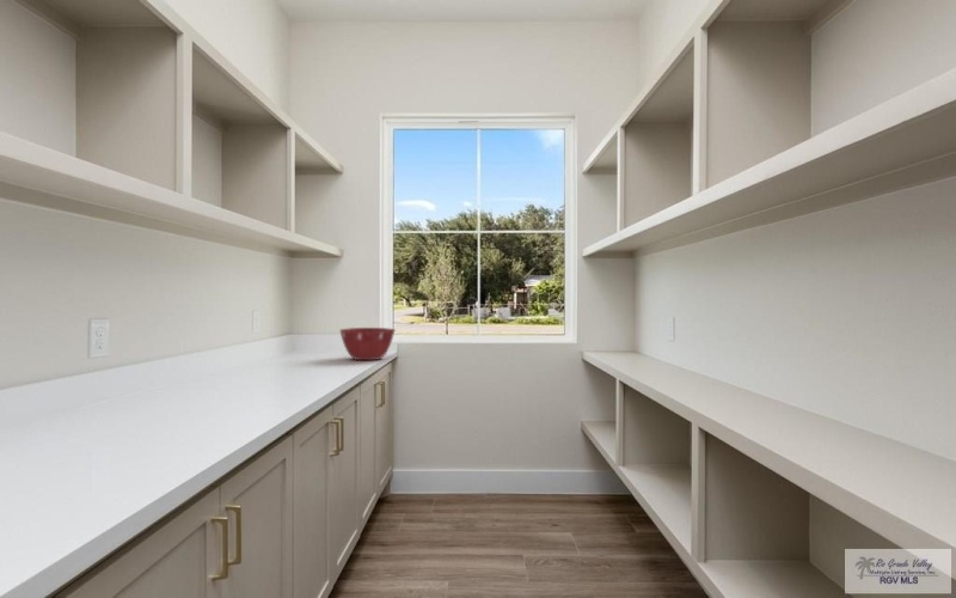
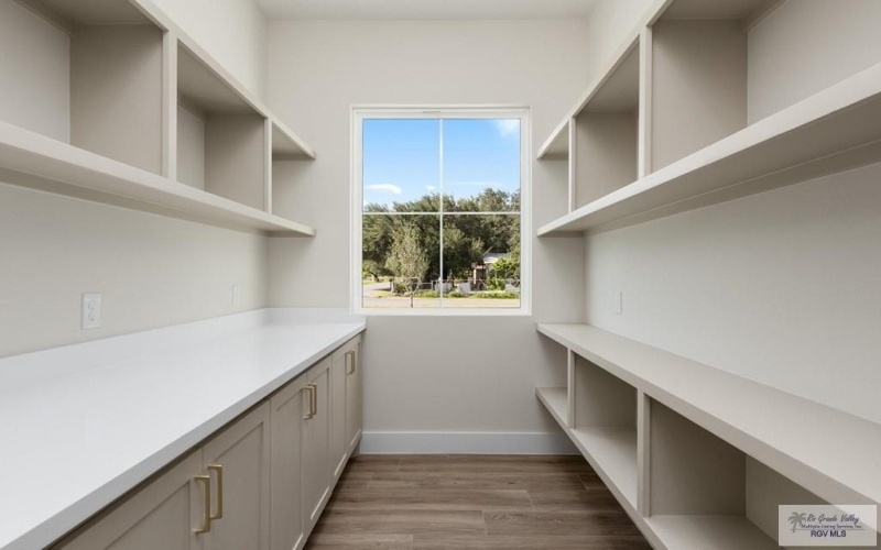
- mixing bowl [338,327,397,361]
